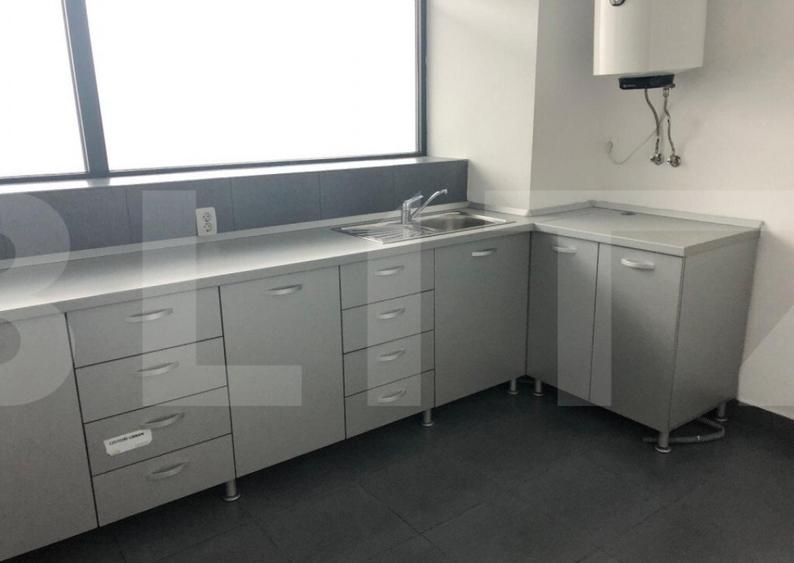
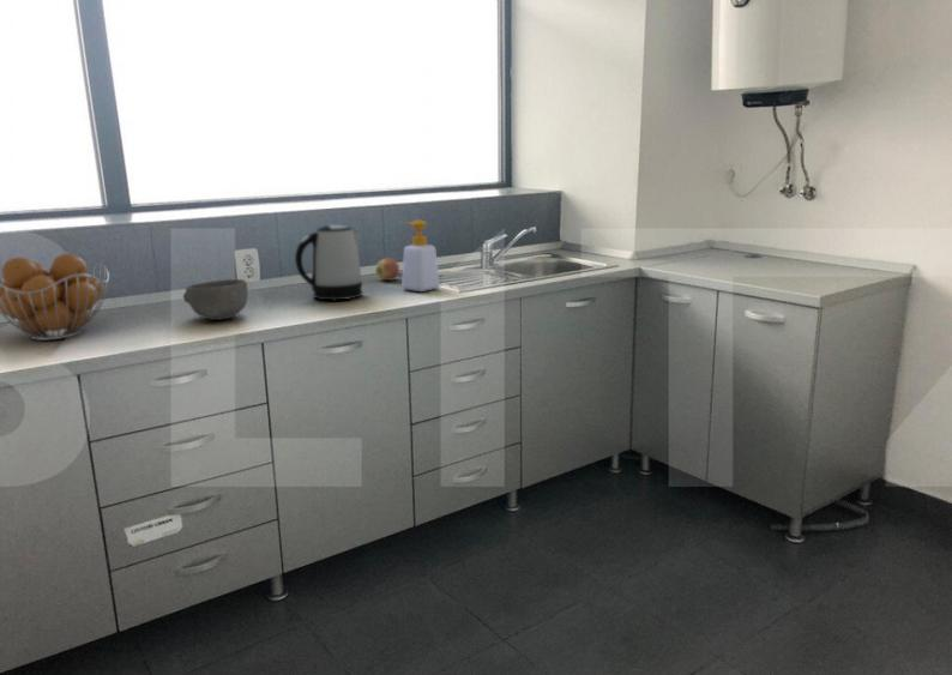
+ bowl [182,278,249,321]
+ soap bottle [398,218,441,293]
+ apple [374,257,400,282]
+ fruit basket [0,252,110,342]
+ kettle [294,224,363,302]
